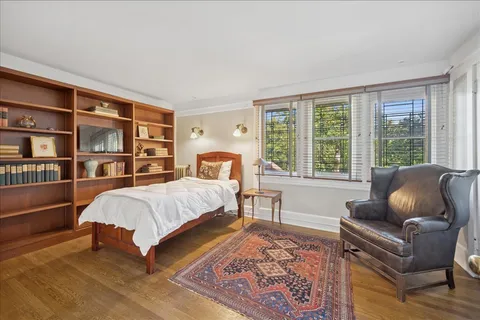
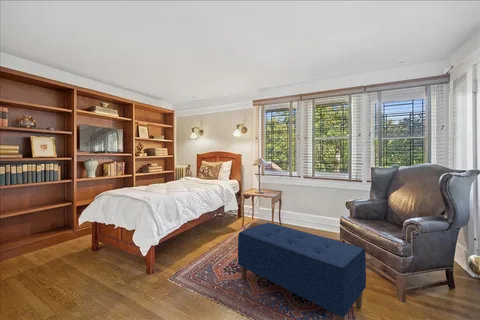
+ bench [237,222,367,320]
